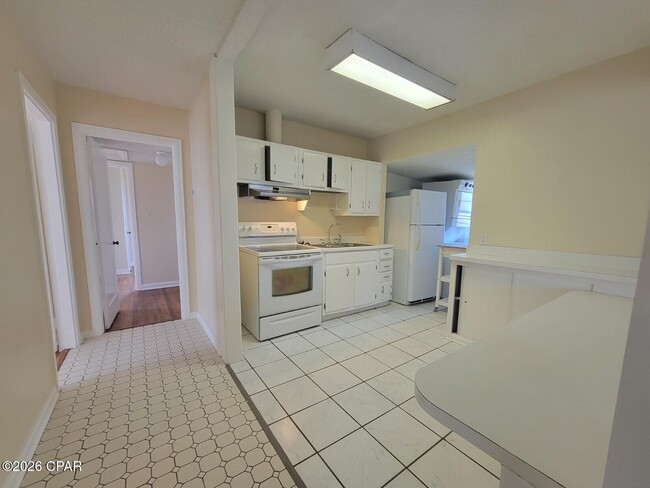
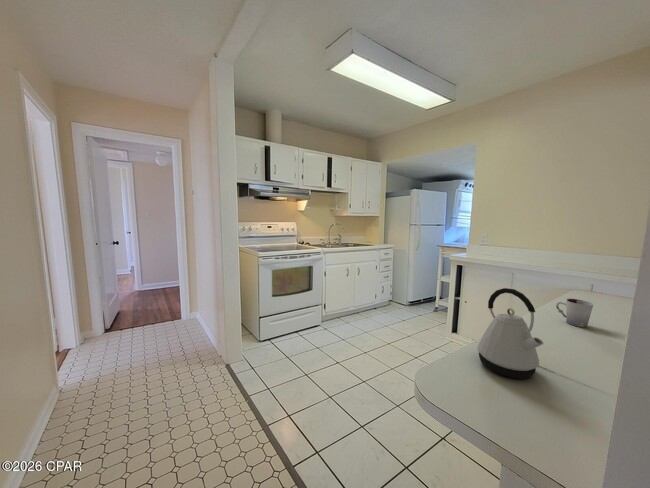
+ cup [555,298,594,328]
+ kettle [476,287,545,380]
